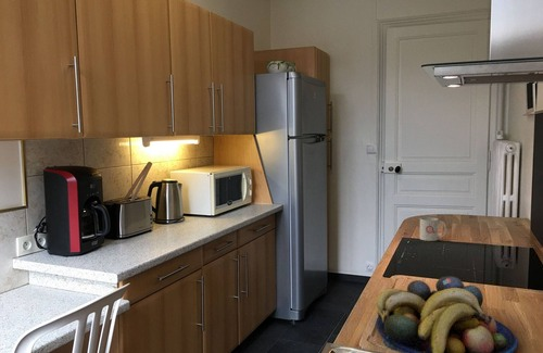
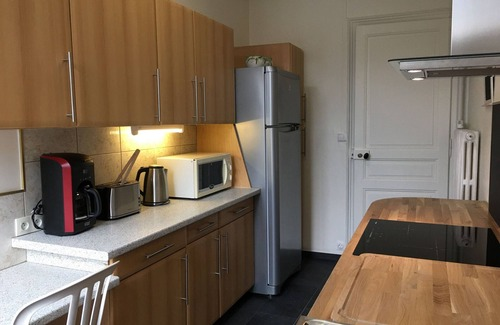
- mug [419,216,447,242]
- fruit bowl [375,275,519,353]
